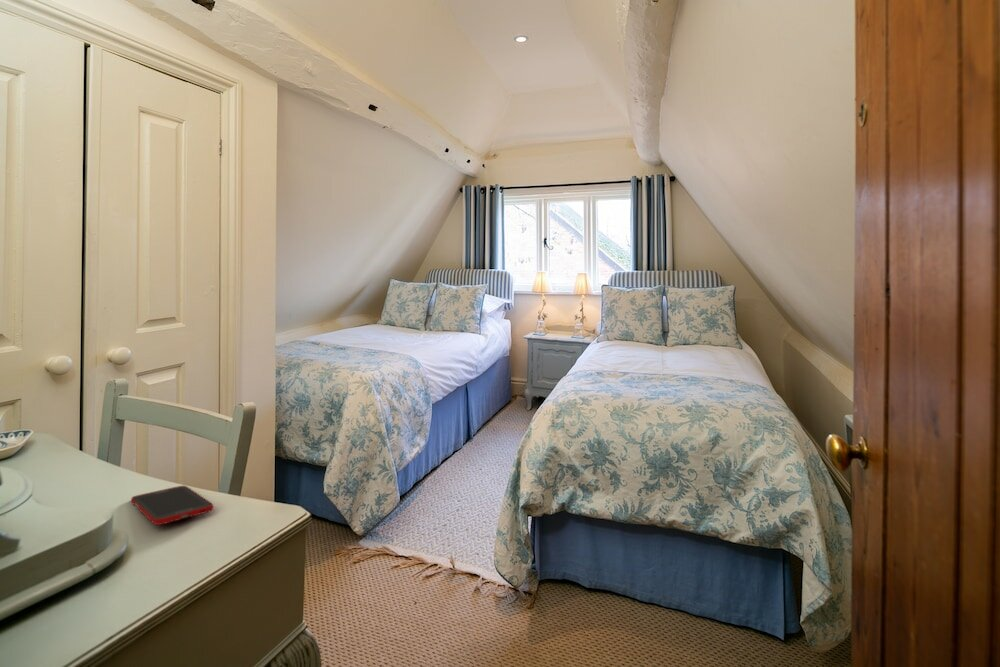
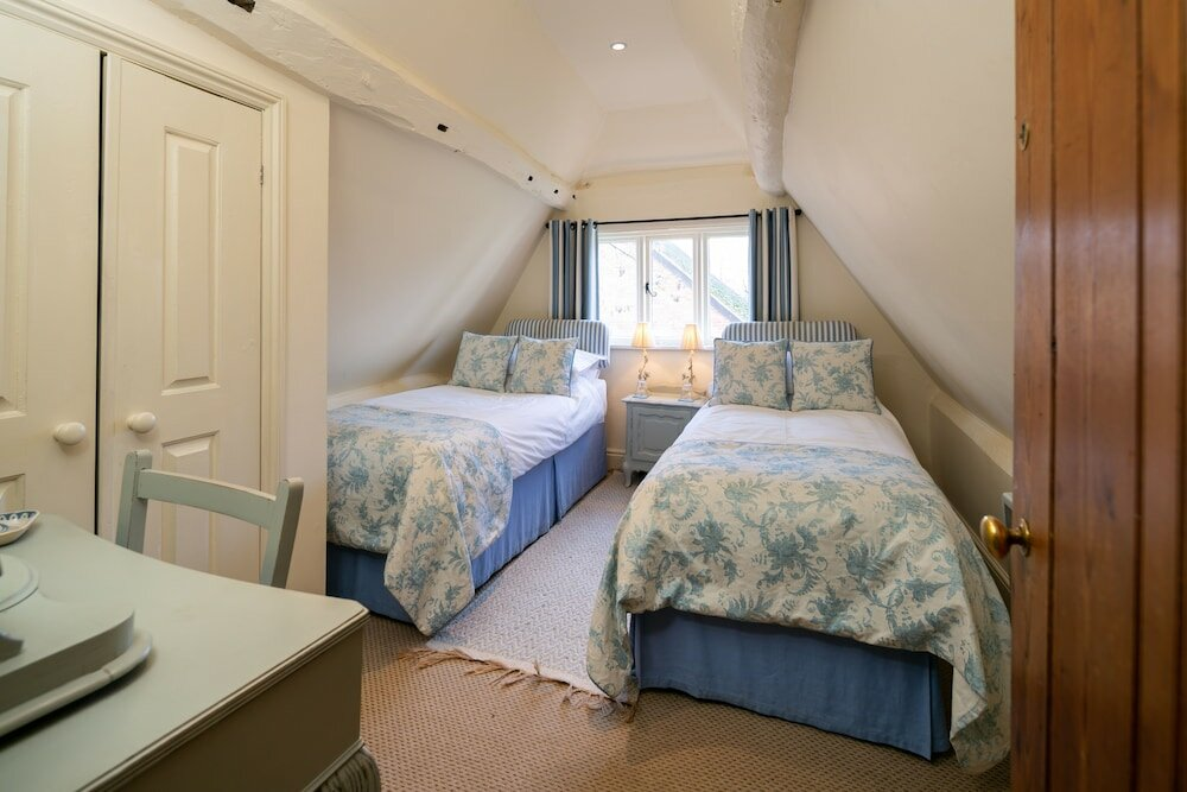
- cell phone [130,485,214,526]
